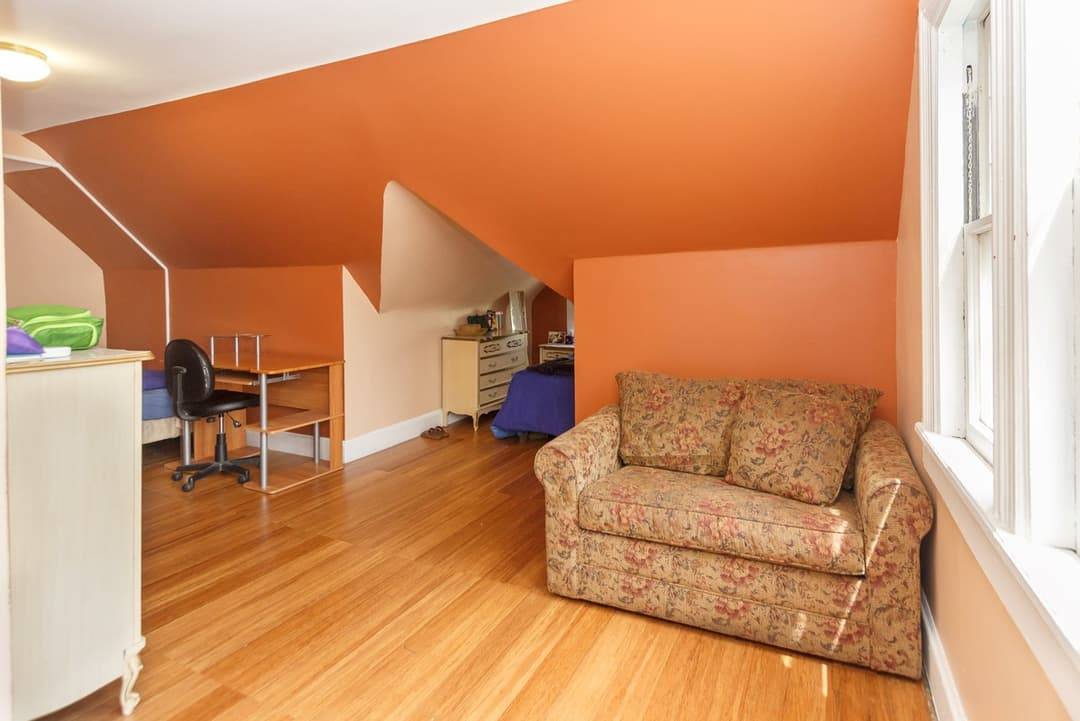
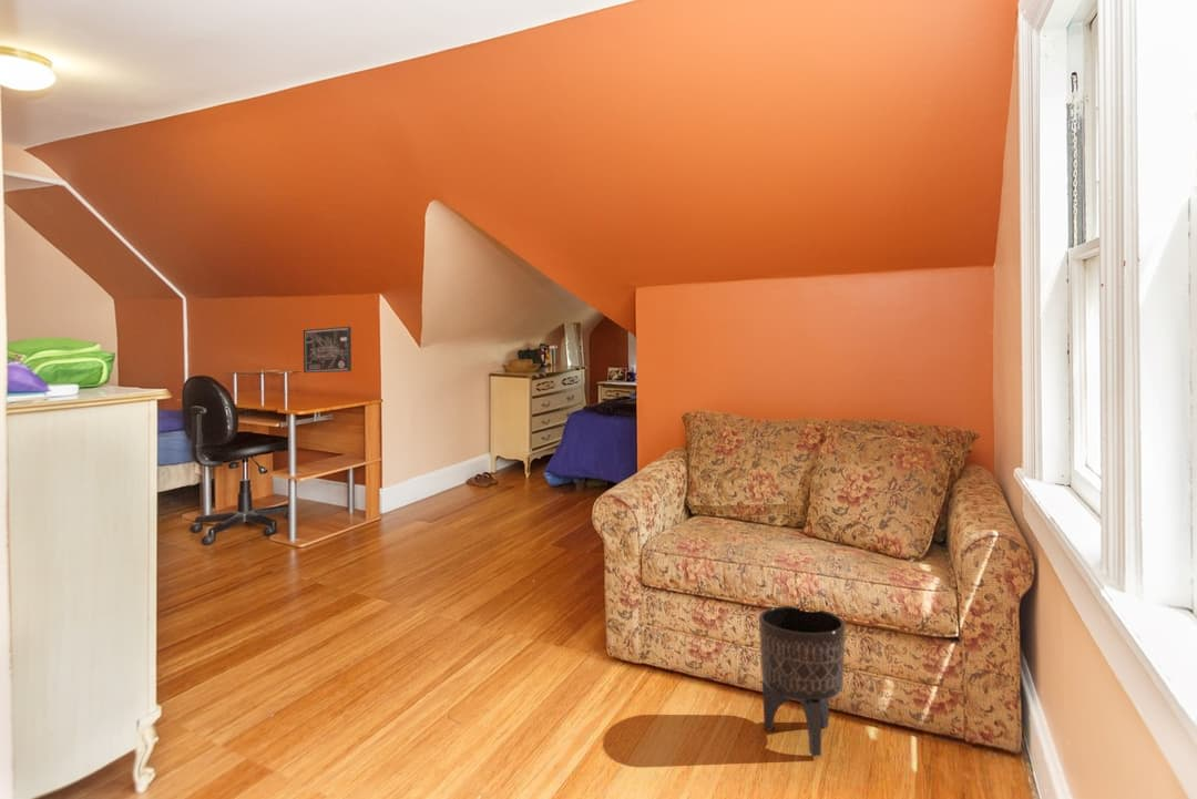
+ planter [758,605,847,757]
+ wall art [303,326,352,373]
